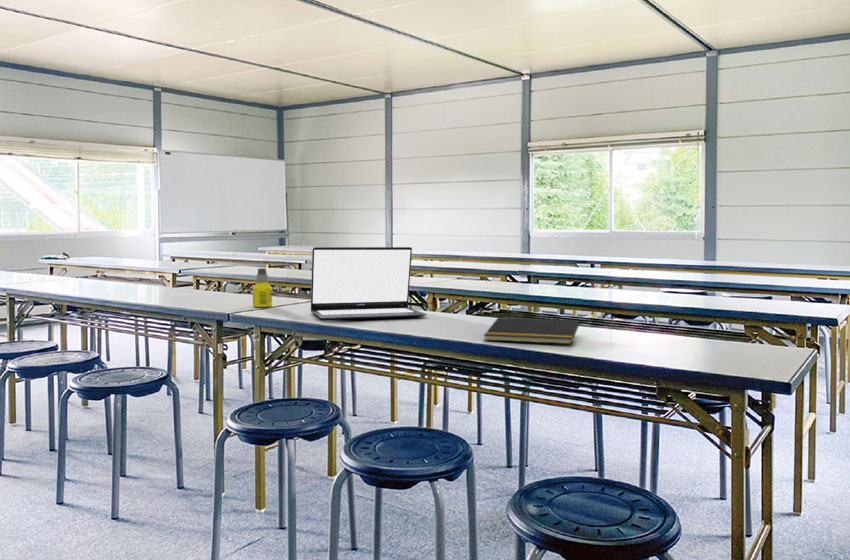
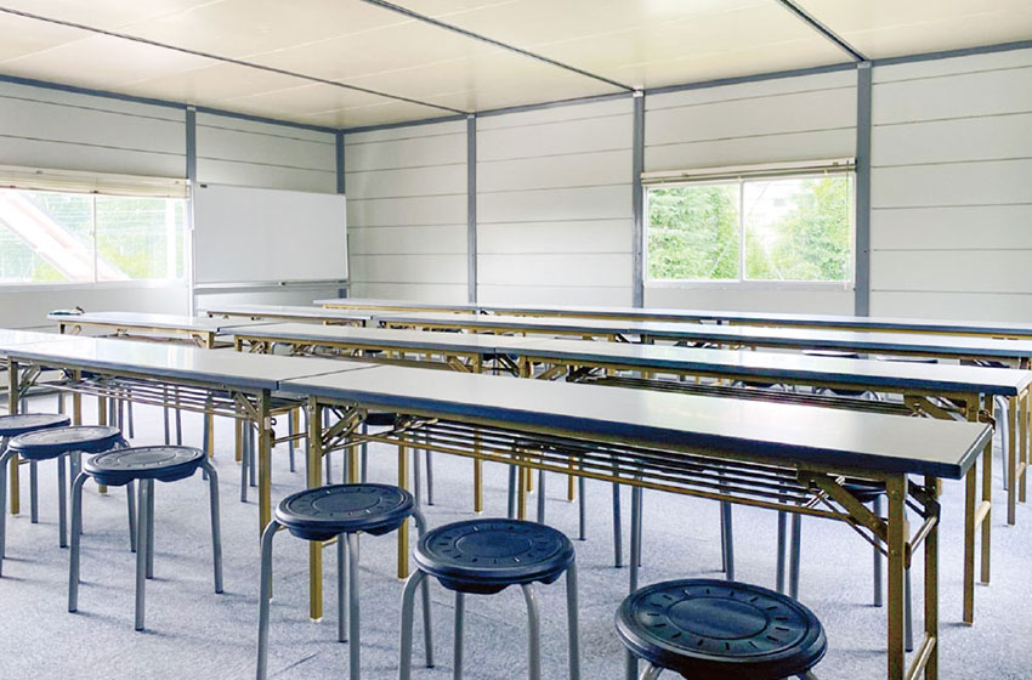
- laptop [310,246,428,320]
- notepad [483,316,580,345]
- bottle [252,267,273,308]
